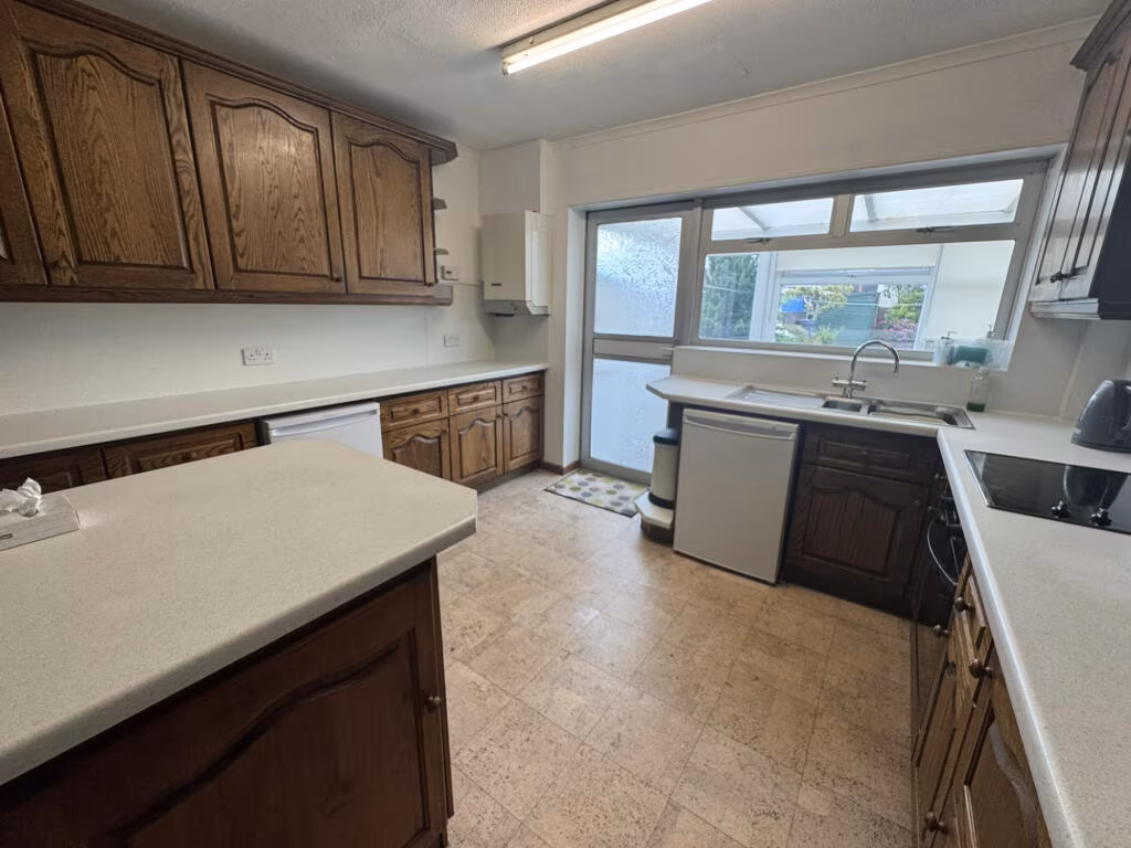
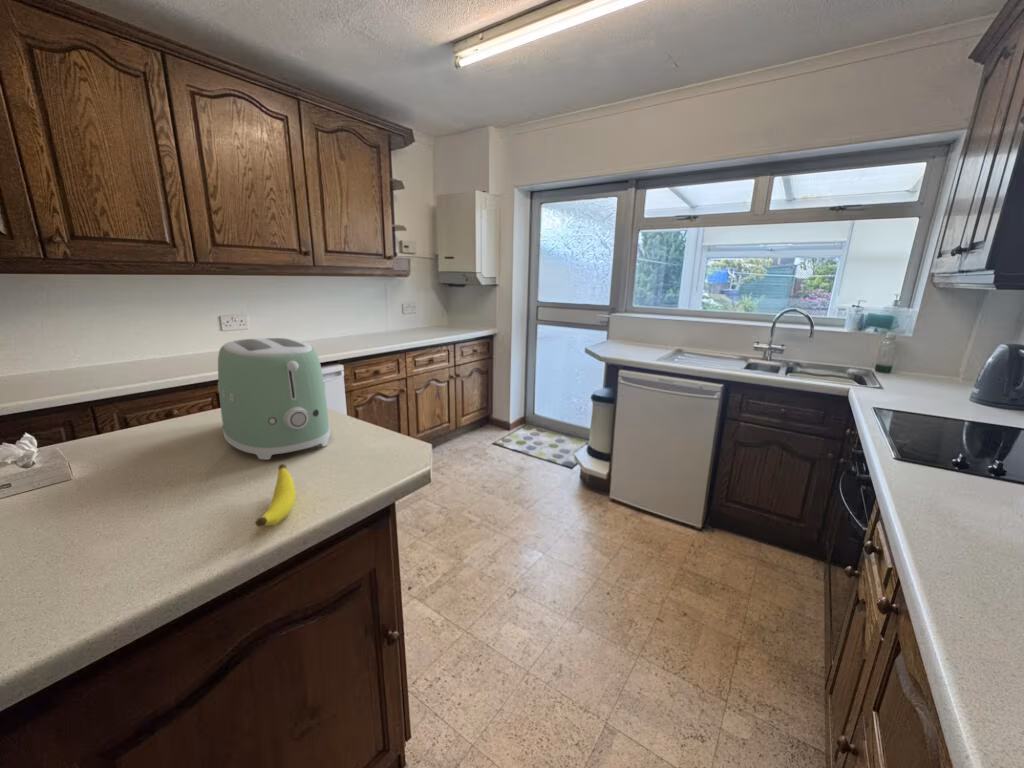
+ toaster [217,337,331,461]
+ banana [254,463,297,528]
